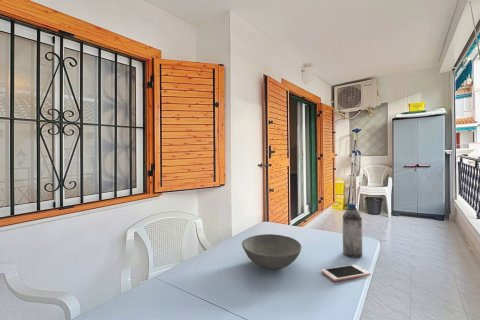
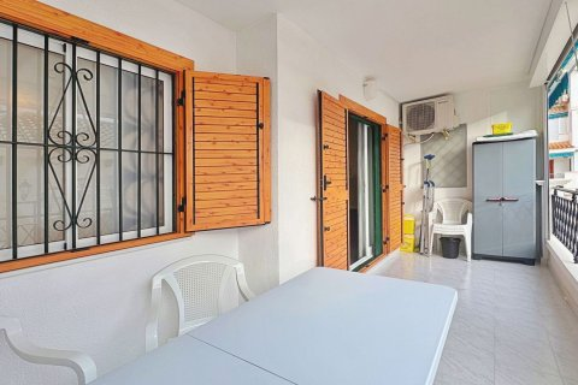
- bowl [241,233,302,270]
- water bottle [342,202,363,259]
- cell phone [320,264,371,282]
